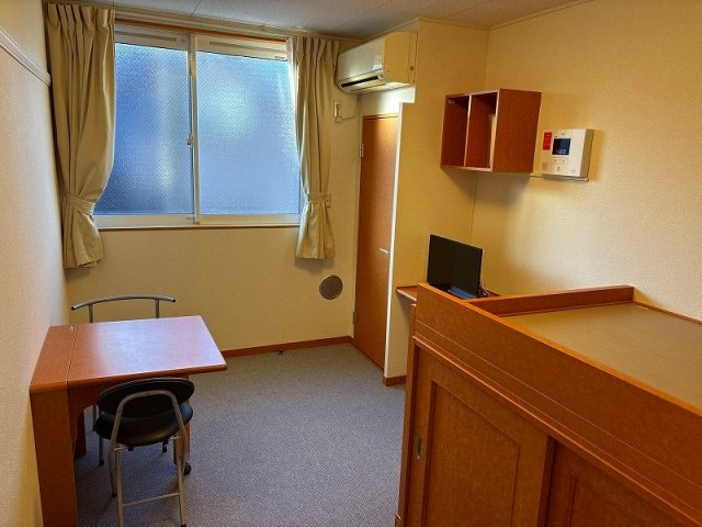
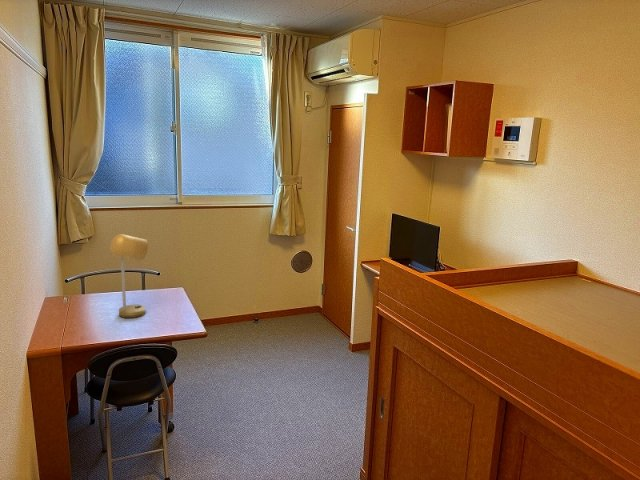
+ desk lamp [109,233,149,319]
